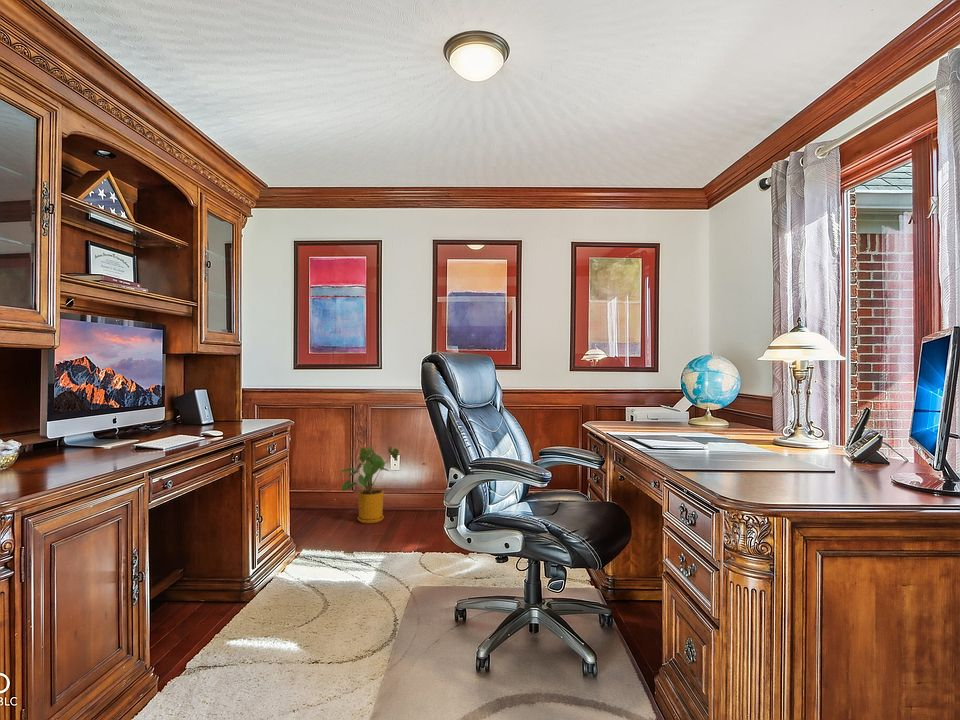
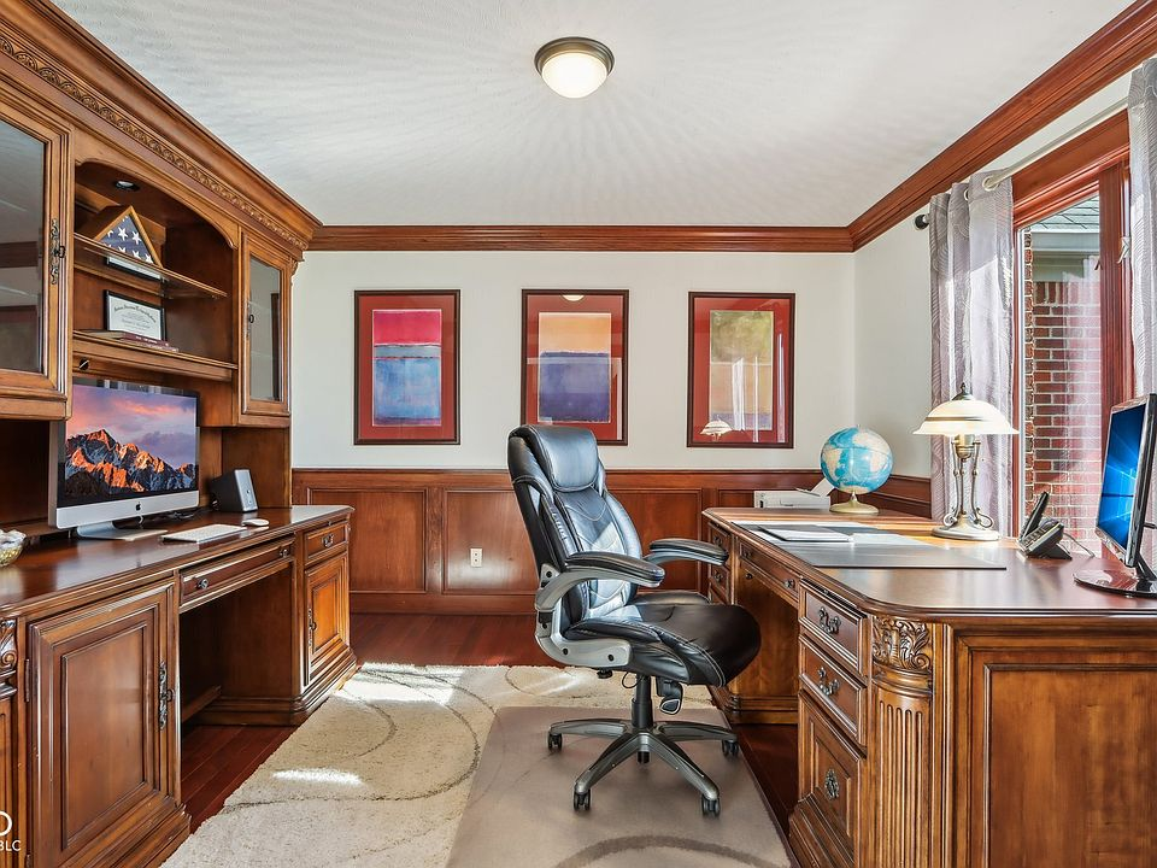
- house plant [339,445,400,524]
